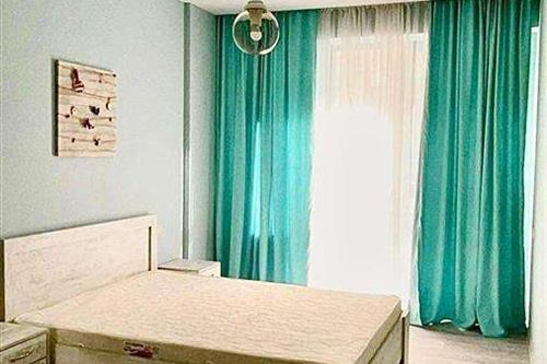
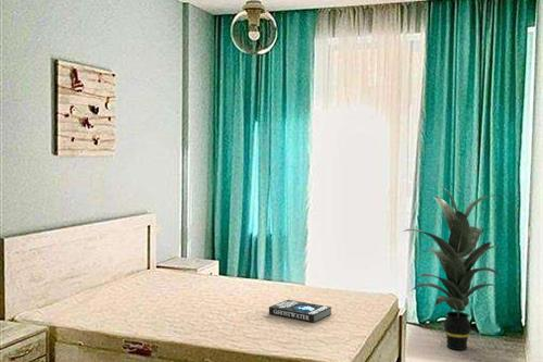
+ indoor plant [402,184,504,351]
+ book [268,299,332,324]
